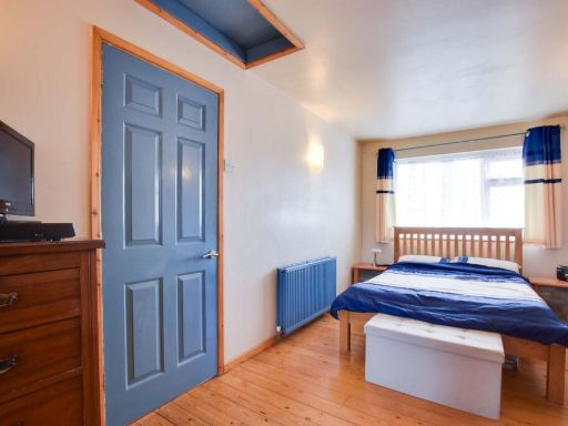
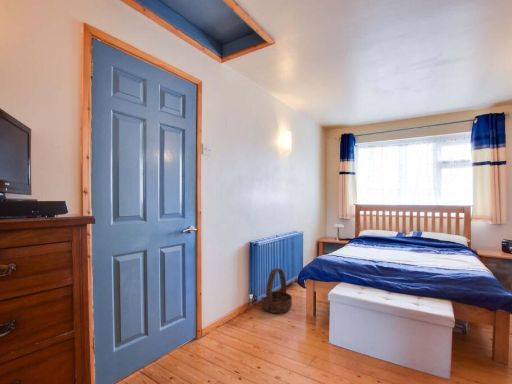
+ basket [261,267,293,314]
